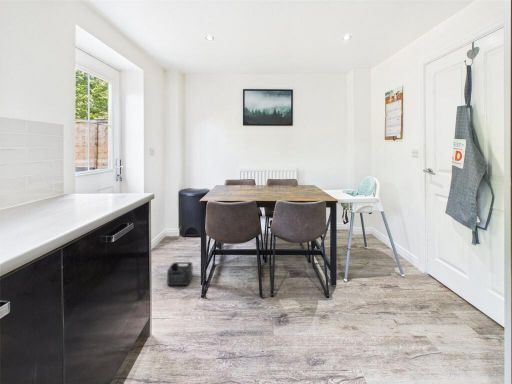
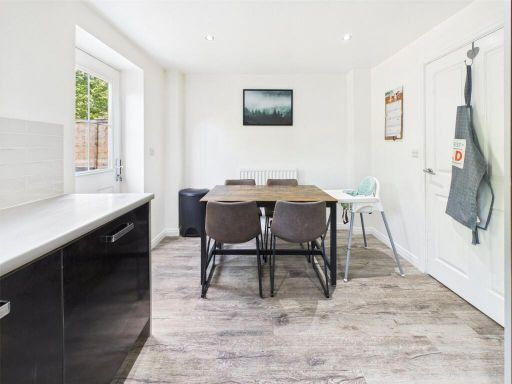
- storage bin [166,261,194,286]
